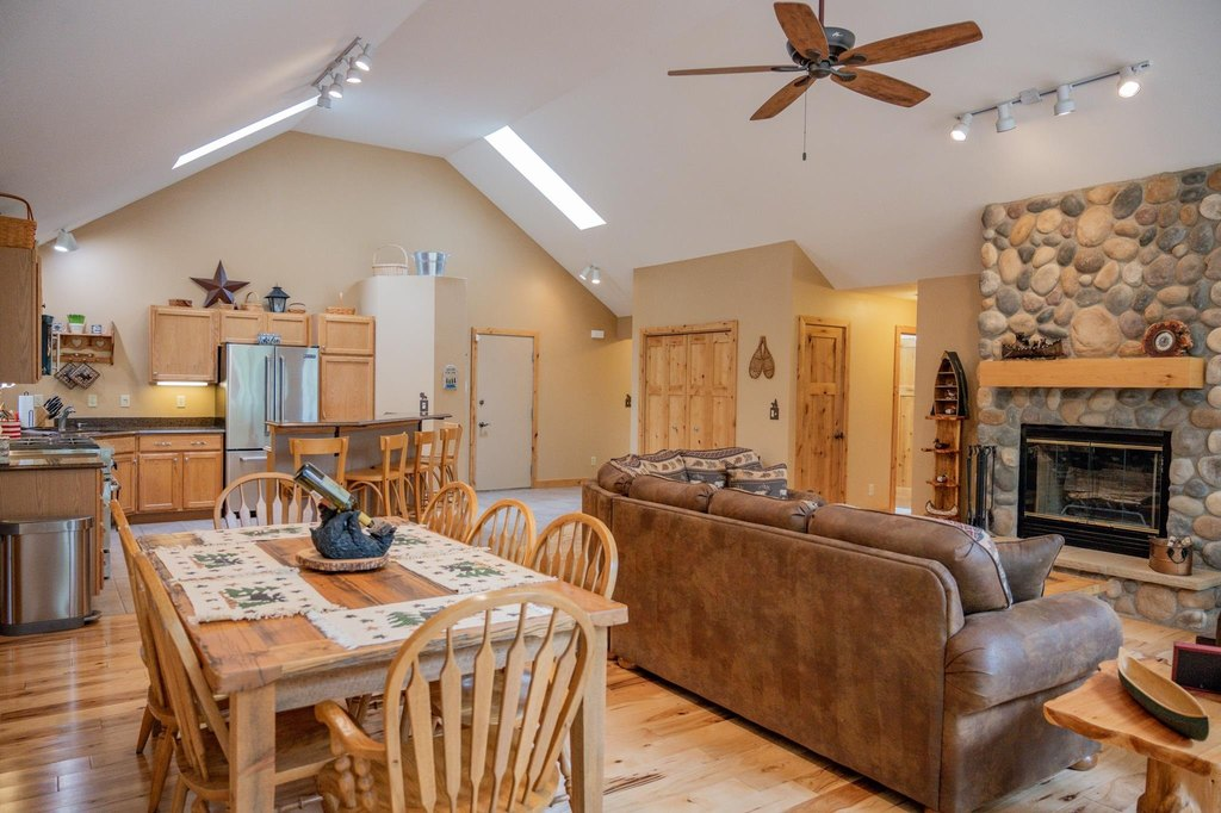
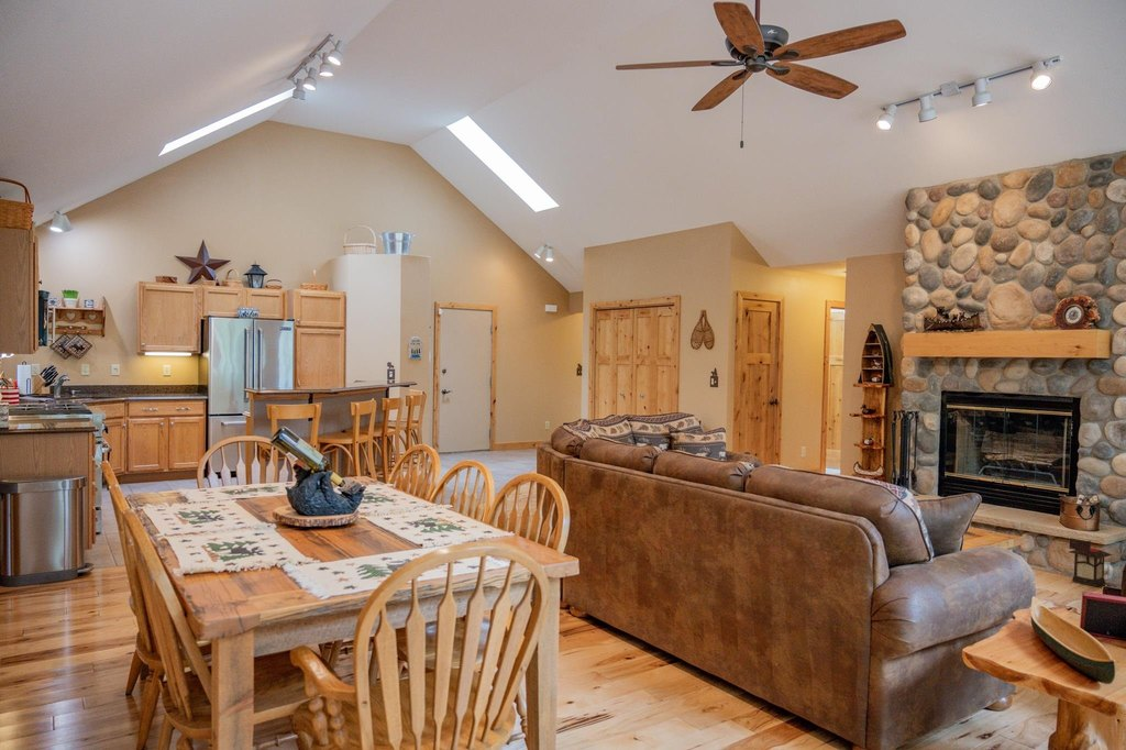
+ lantern [1068,538,1113,588]
